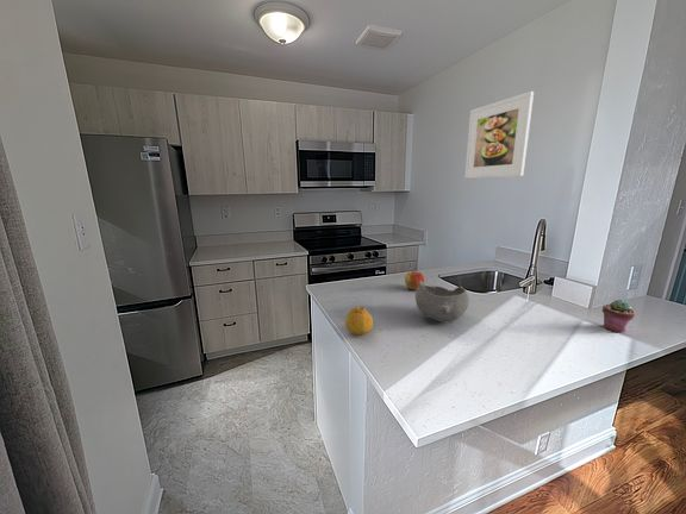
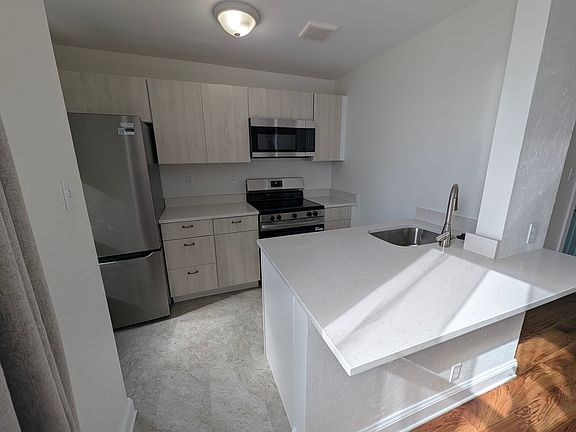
- apple [404,269,425,292]
- potted succulent [601,299,636,333]
- bowl [413,281,470,322]
- fruit [344,306,374,336]
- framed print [463,90,535,180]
